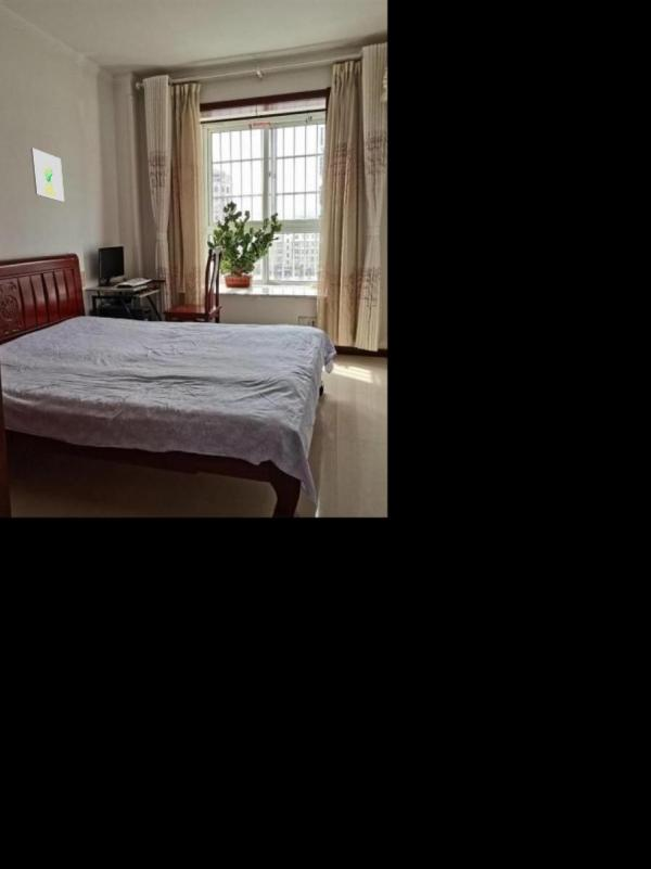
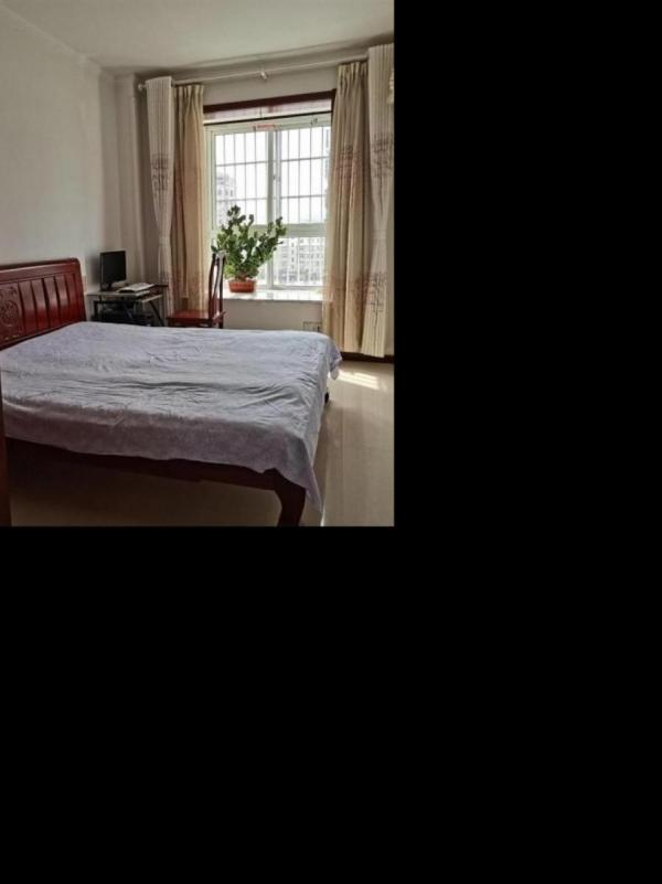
- wall art [29,148,65,203]
